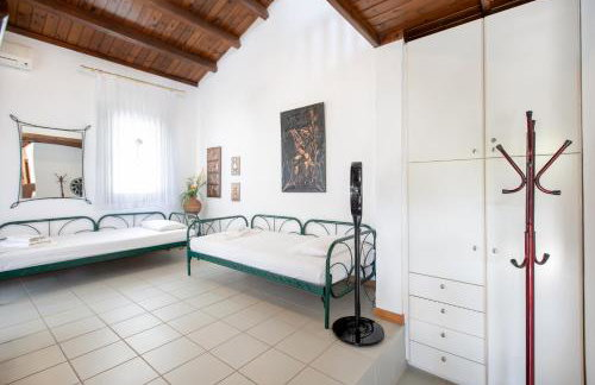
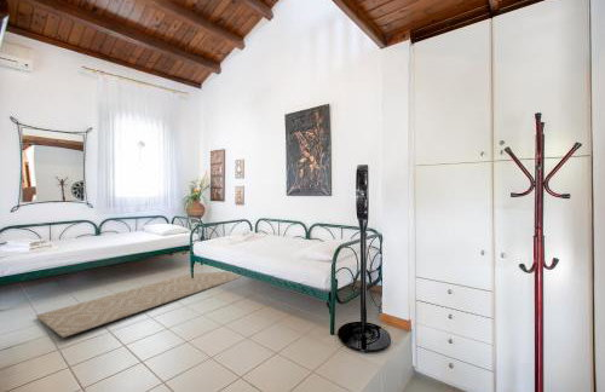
+ rug [35,271,243,339]
